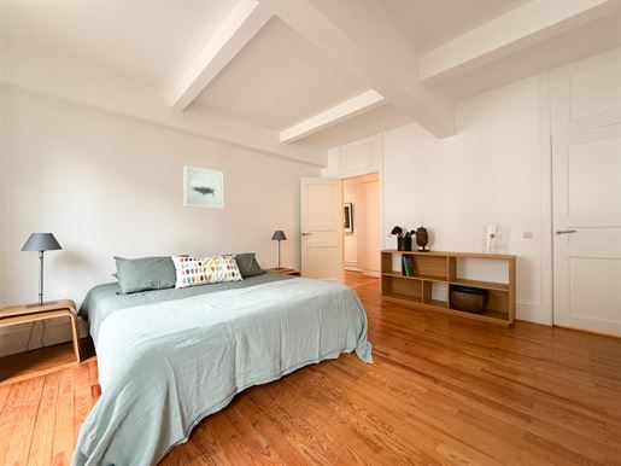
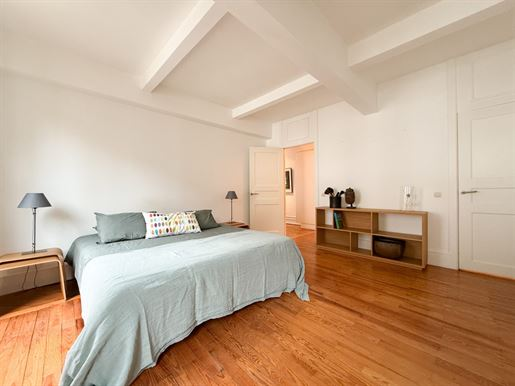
- wall art [182,165,224,209]
